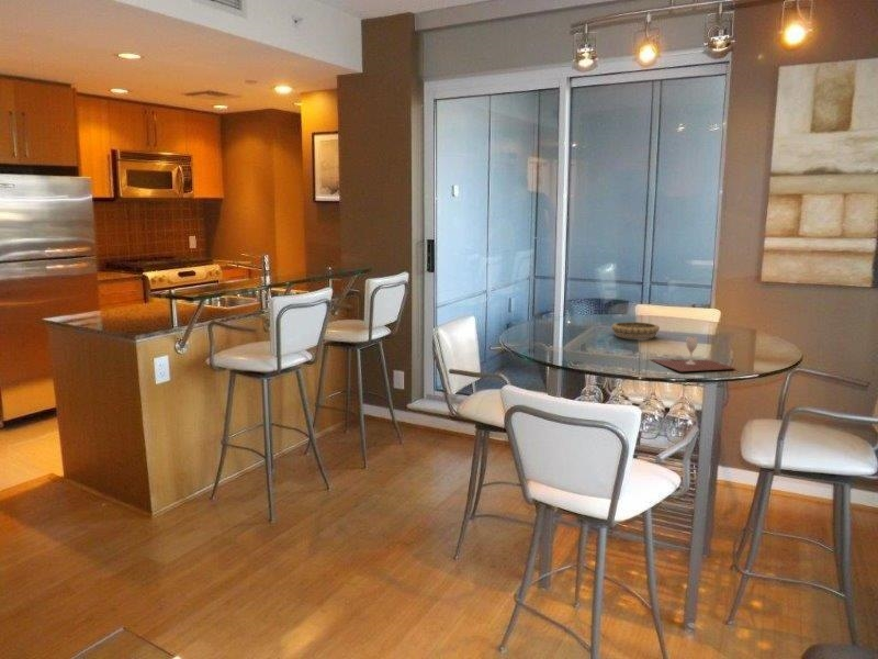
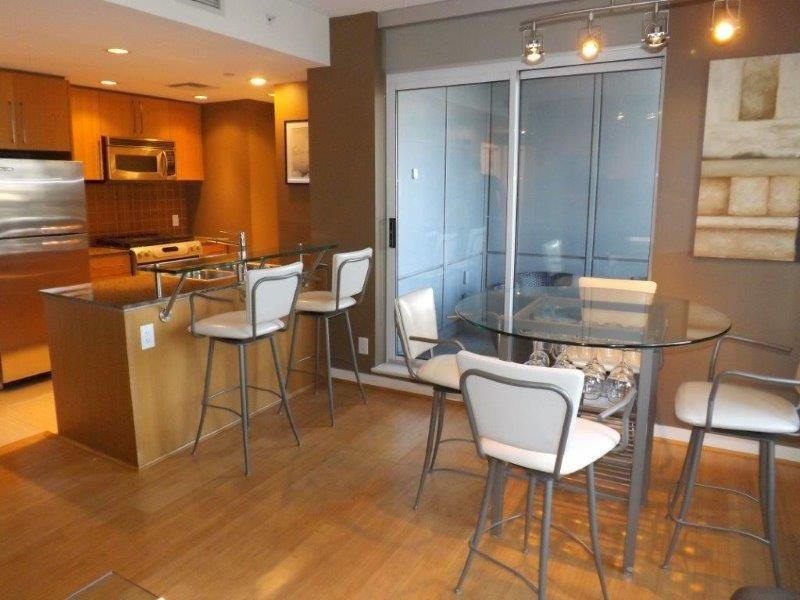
- wine glass [649,335,738,372]
- decorative bowl [610,321,661,340]
